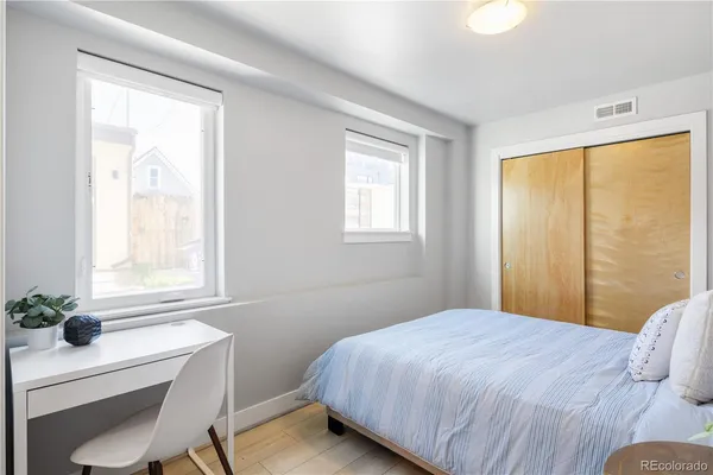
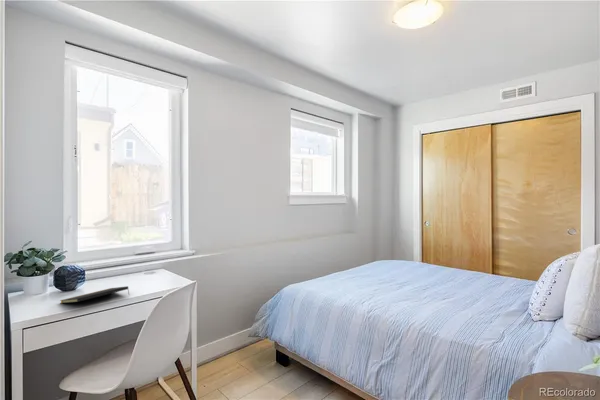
+ notepad [59,285,130,304]
